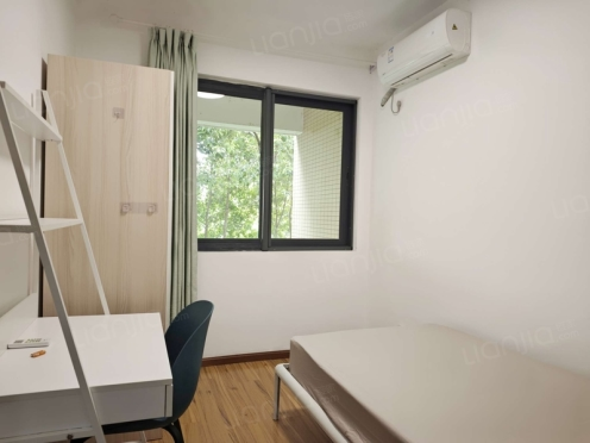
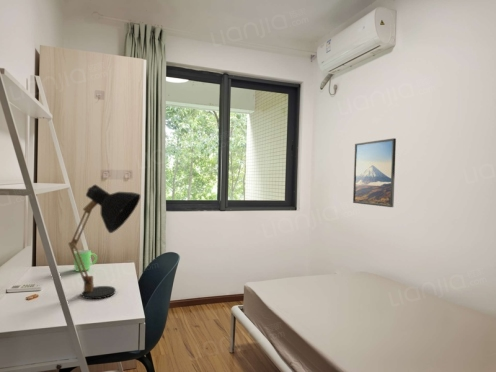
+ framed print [352,137,397,208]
+ desk lamp [67,184,142,300]
+ mug [73,249,98,272]
